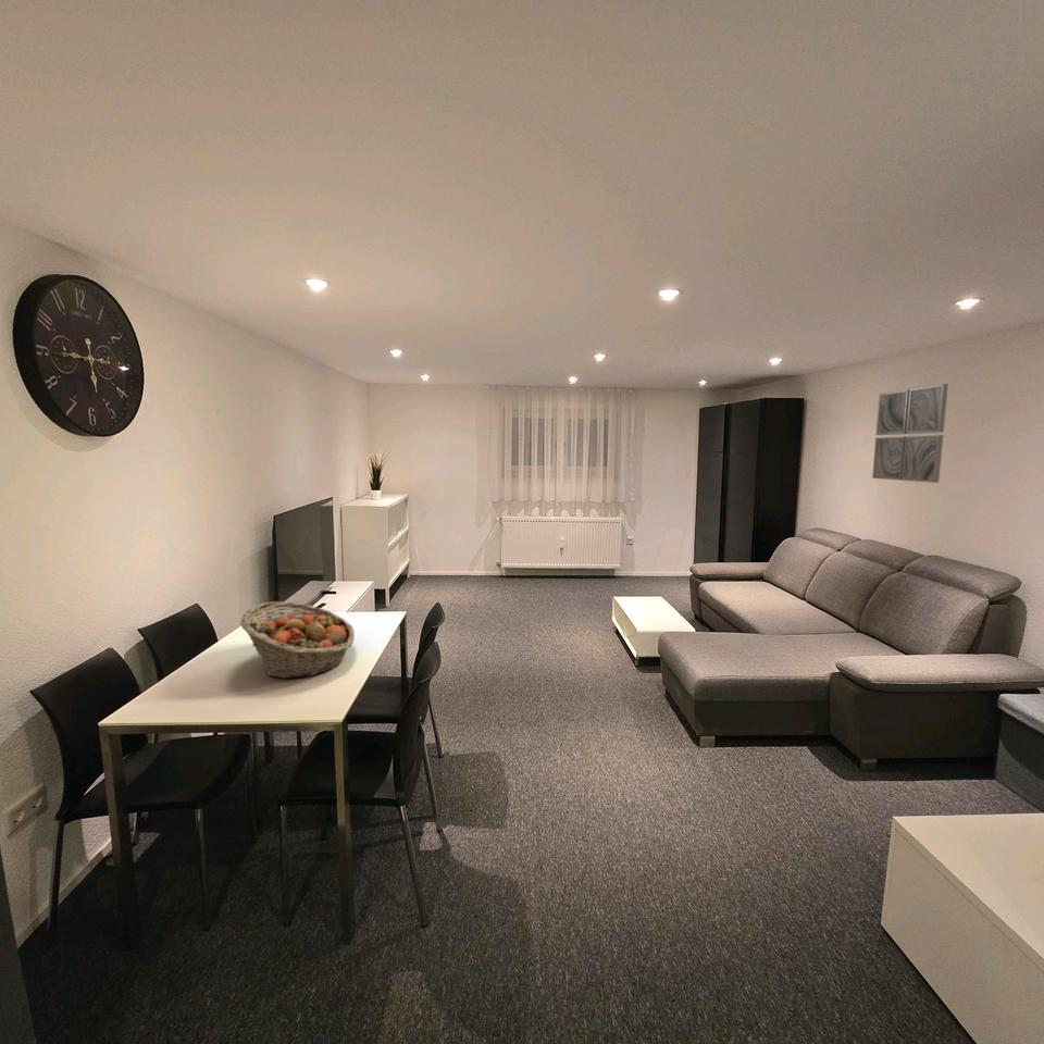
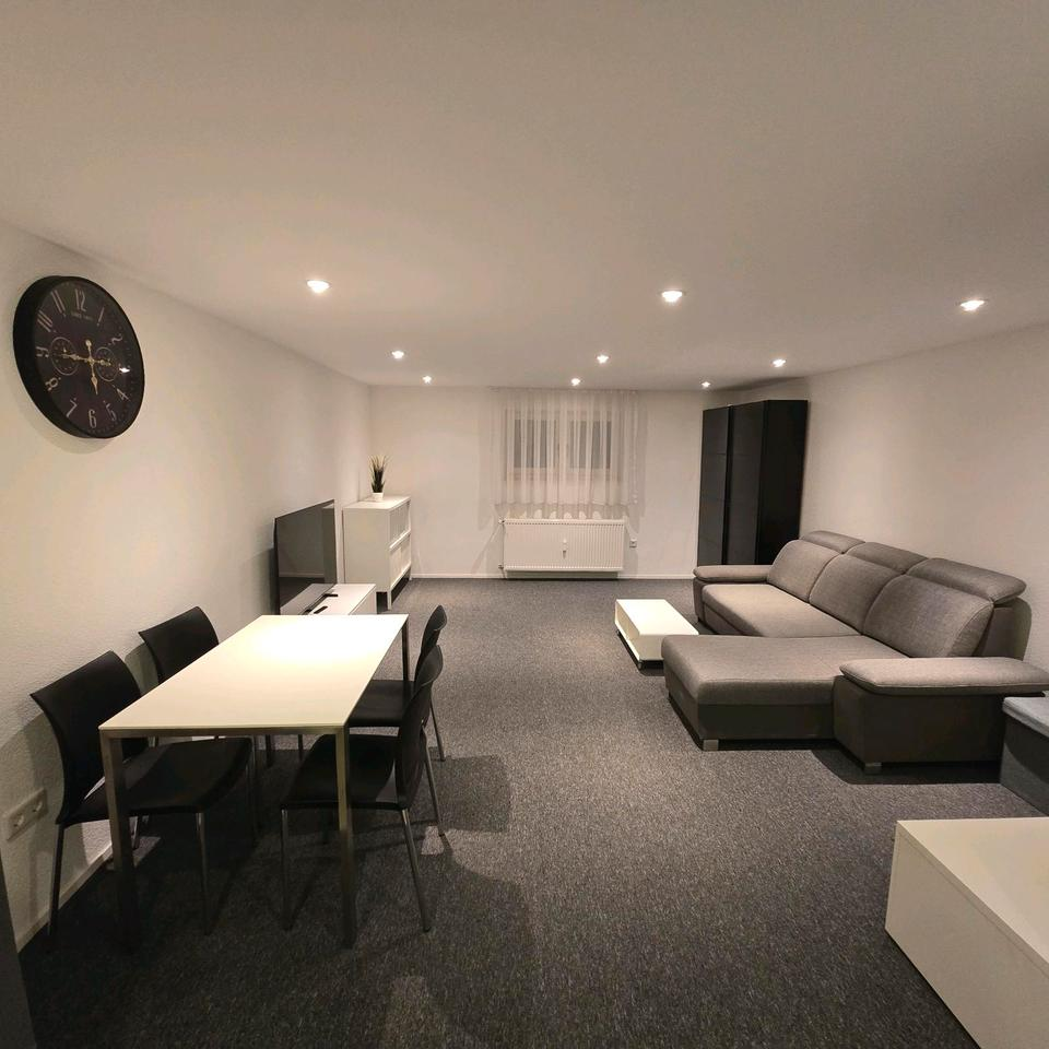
- fruit basket [239,600,356,680]
- wall art [871,383,949,484]
